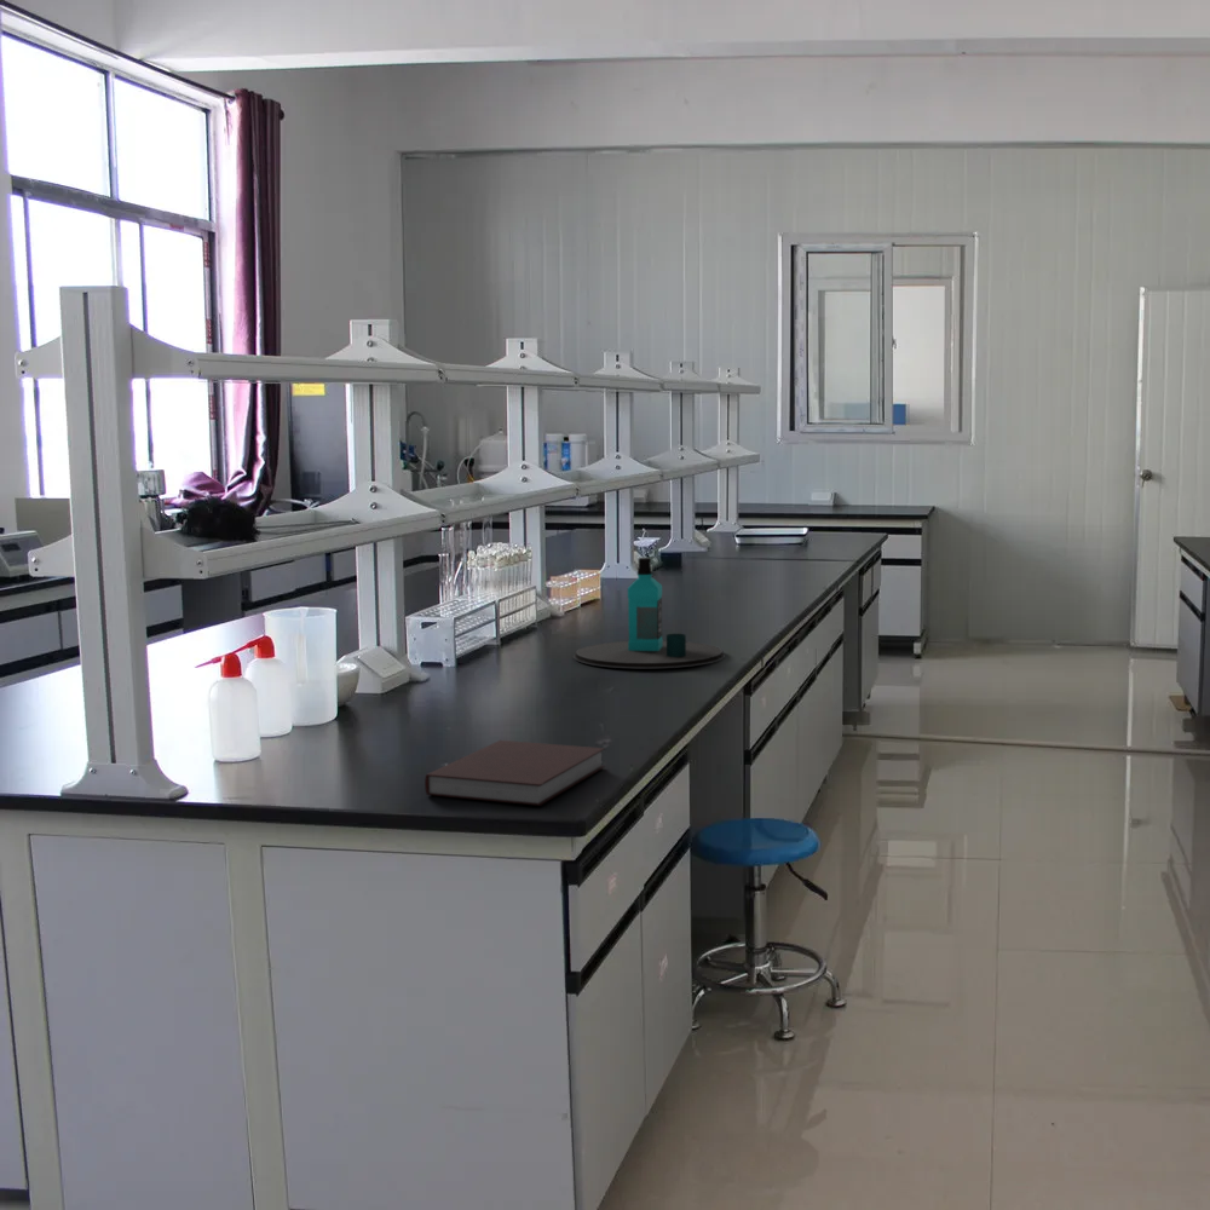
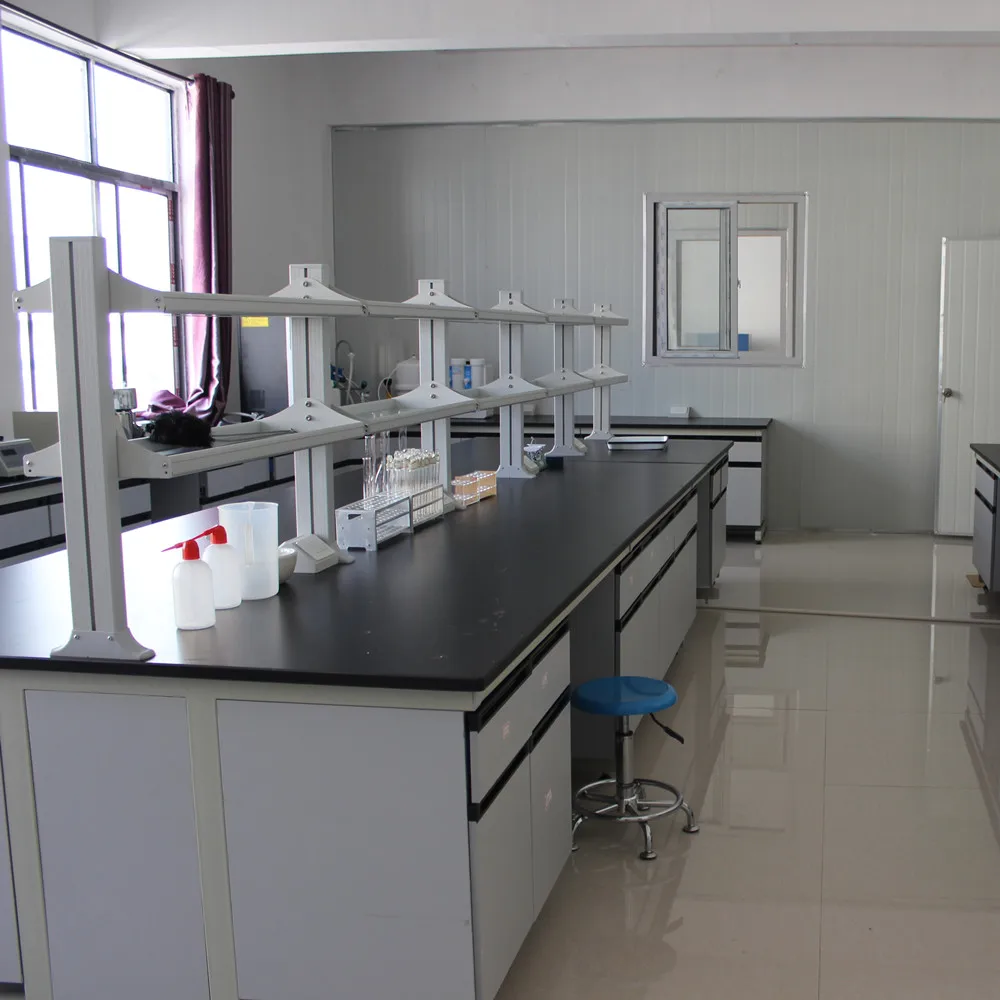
- bottle [572,557,726,669]
- notebook [424,739,606,807]
